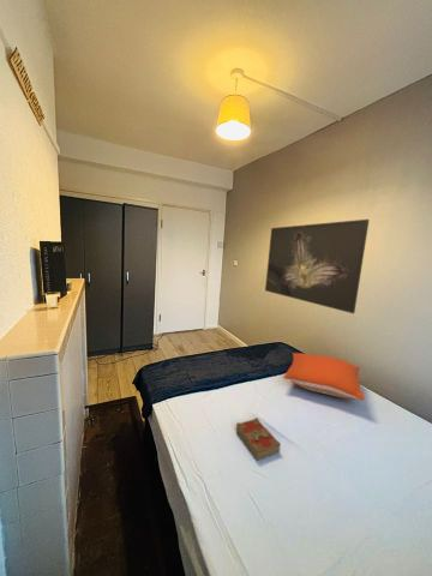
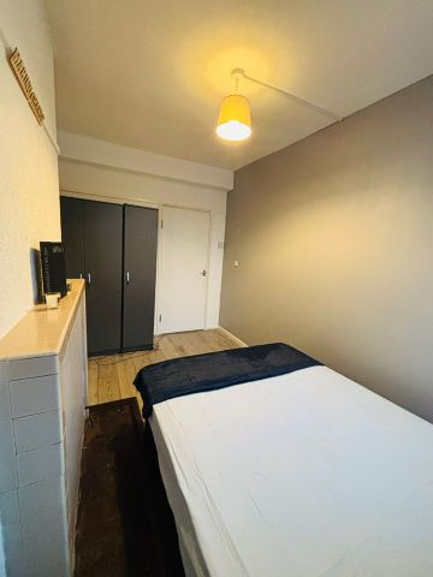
- pillow [282,352,366,402]
- book [235,416,282,461]
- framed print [264,218,371,314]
